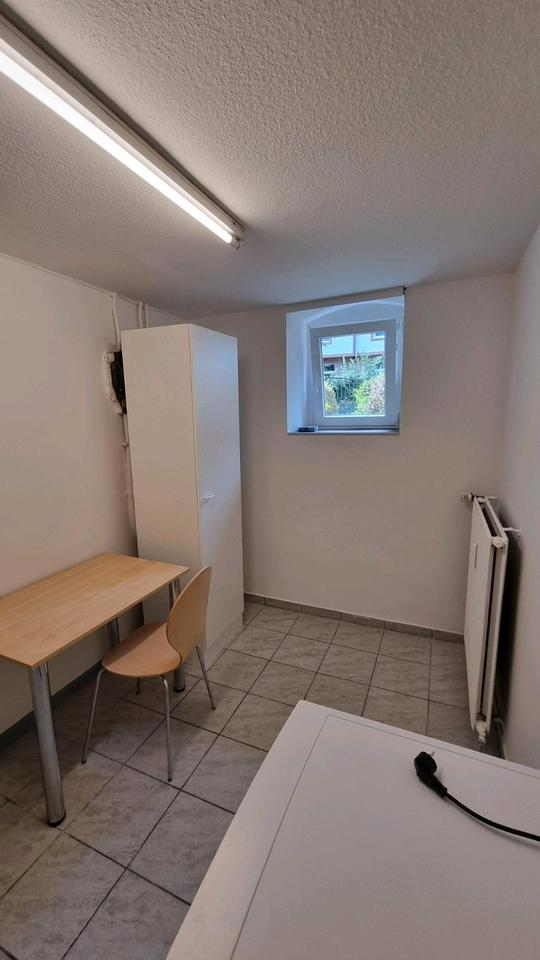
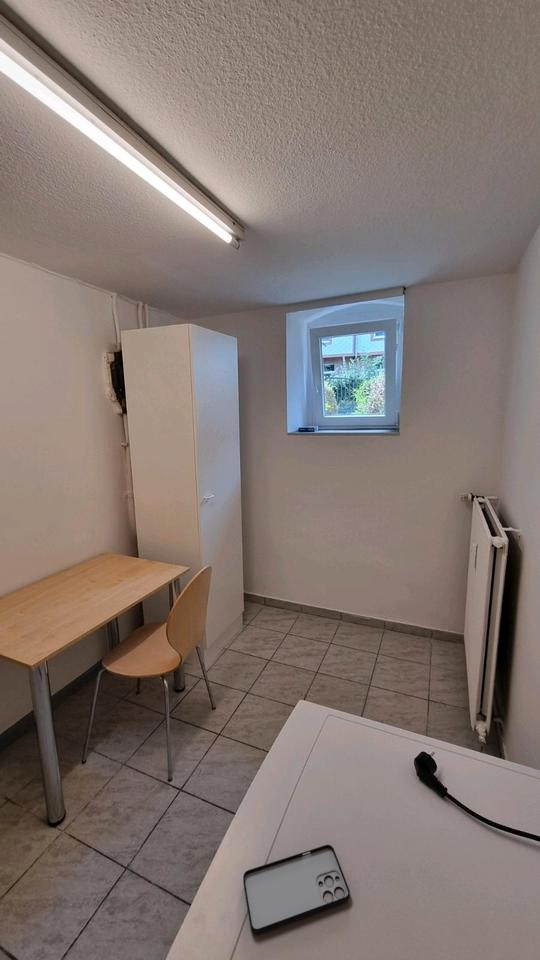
+ smartphone [242,844,351,936]
